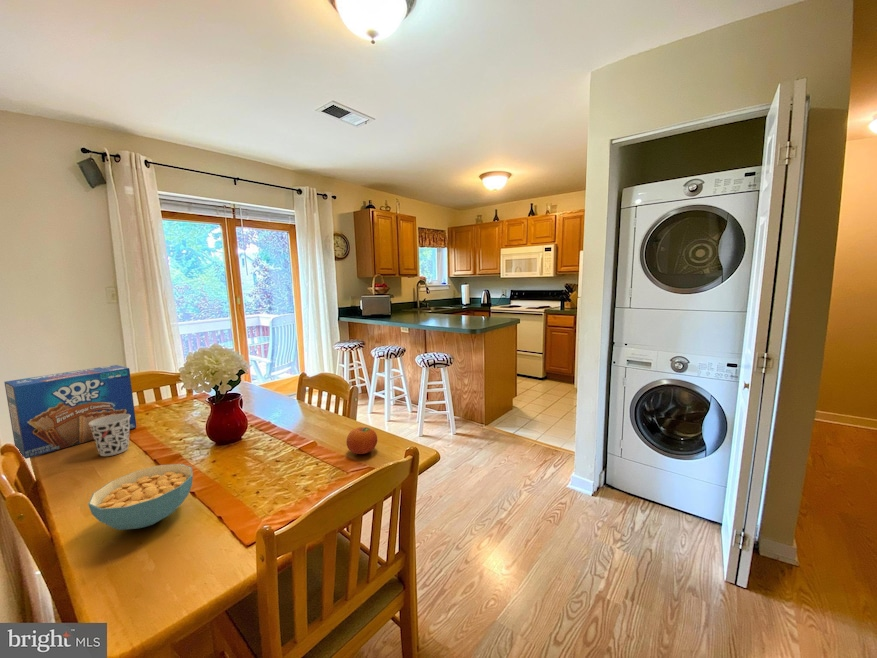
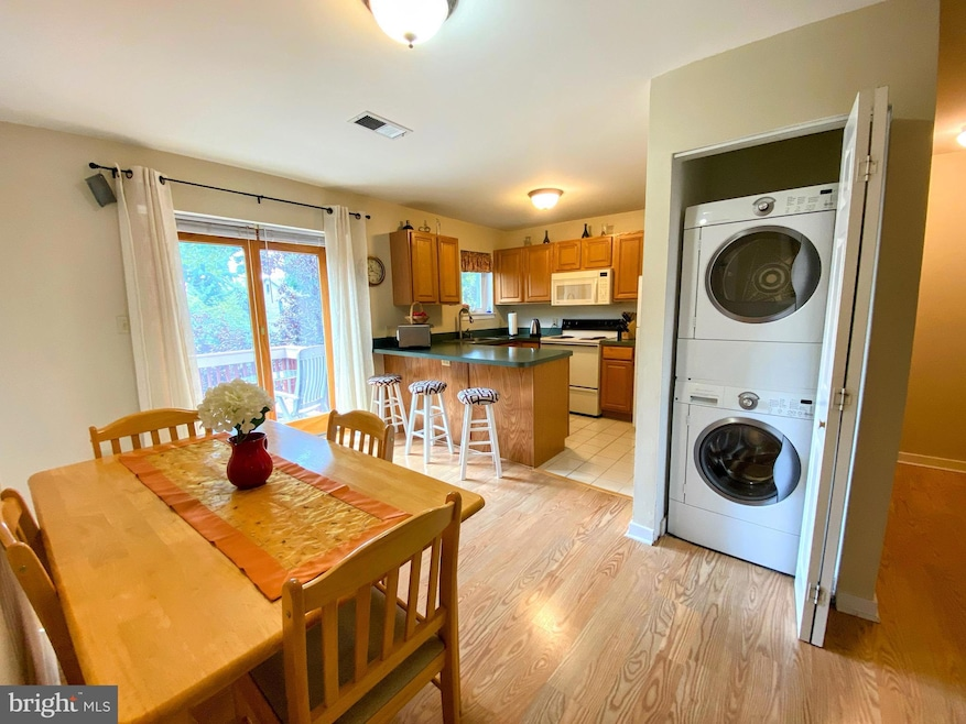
- cup [89,414,130,457]
- toaster pastry box [3,364,137,460]
- fruit [345,426,378,455]
- cereal bowl [87,463,194,531]
